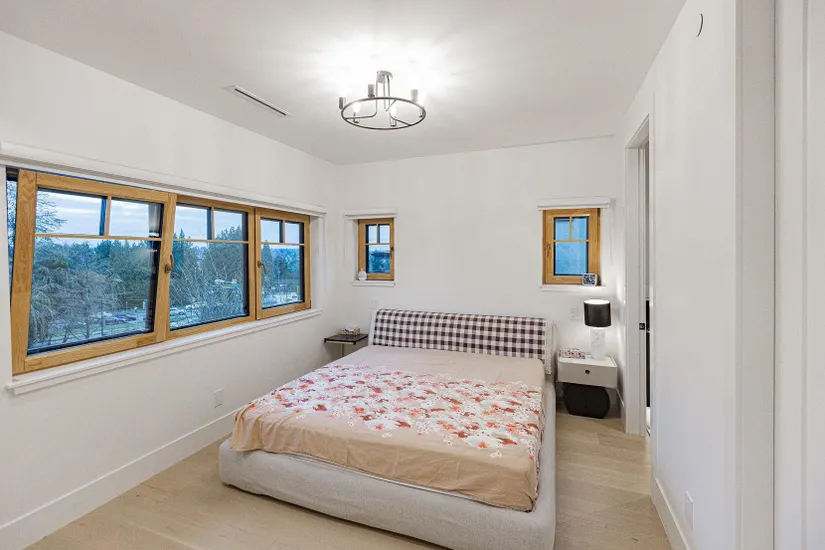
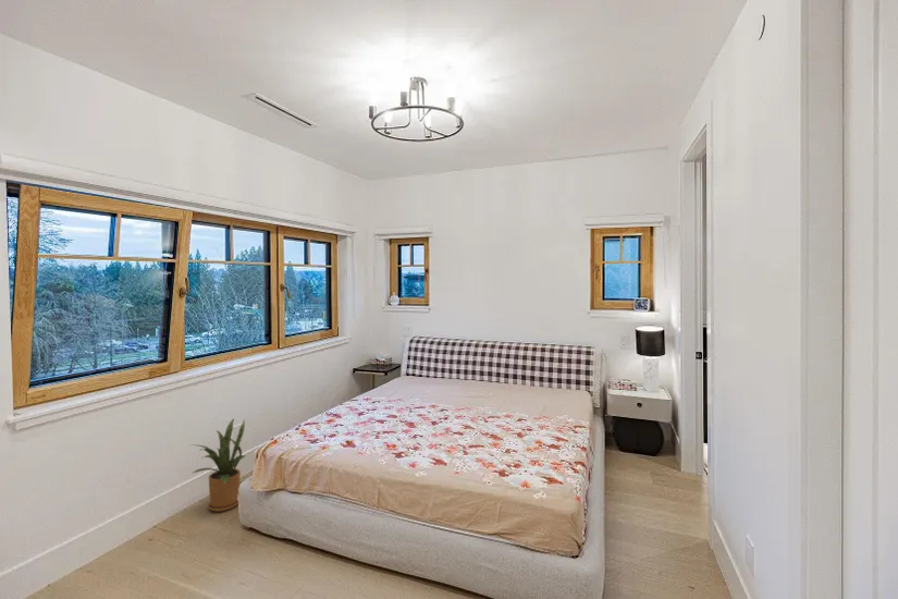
+ house plant [189,417,246,513]
